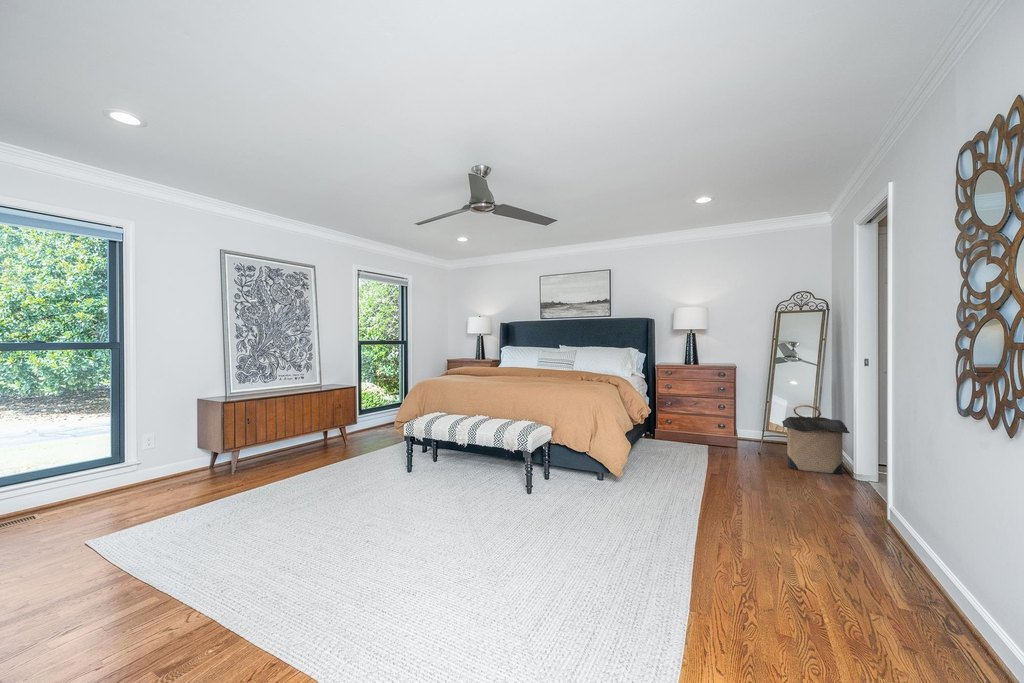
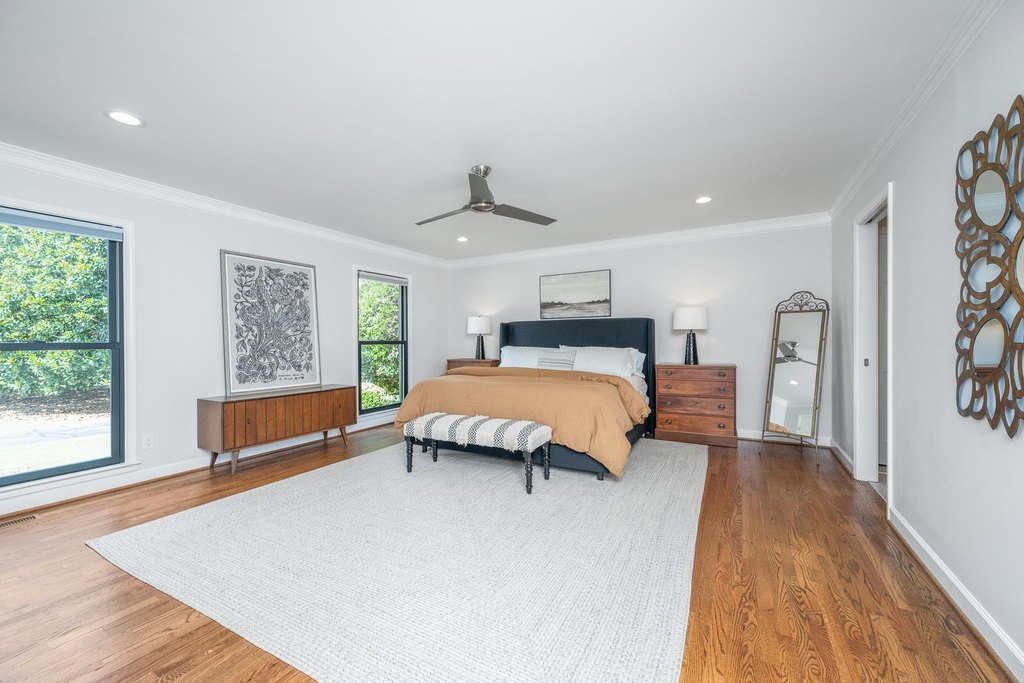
- laundry hamper [781,404,851,475]
